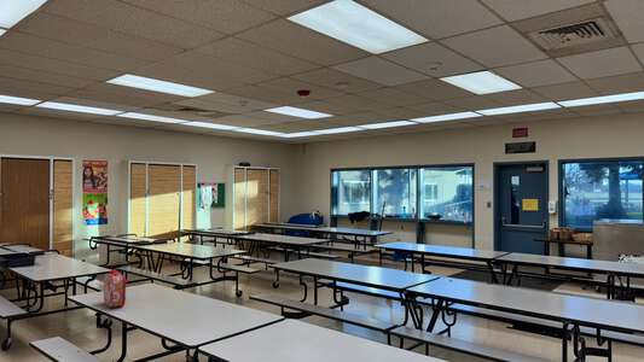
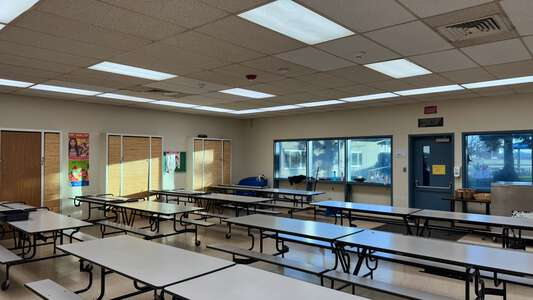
- lunch box [103,268,127,309]
